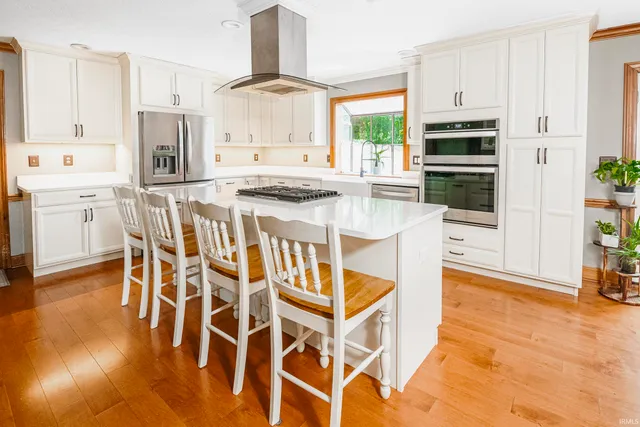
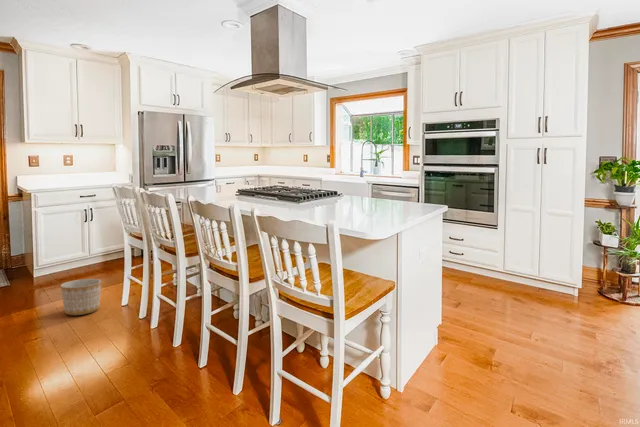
+ planter [60,278,102,316]
